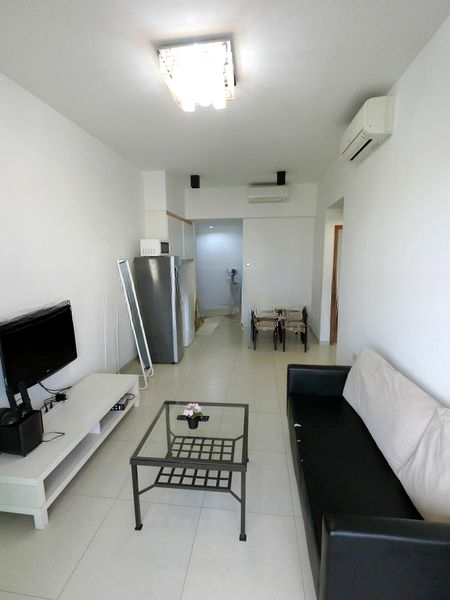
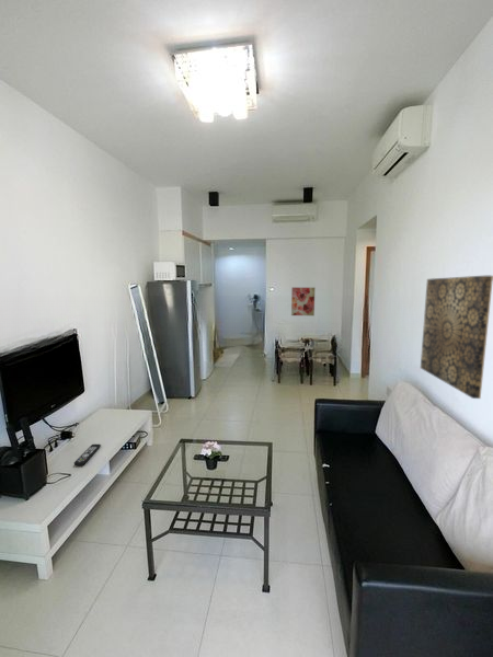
+ wall art [420,275,493,400]
+ wall art [290,287,316,316]
+ remote control [73,443,102,466]
